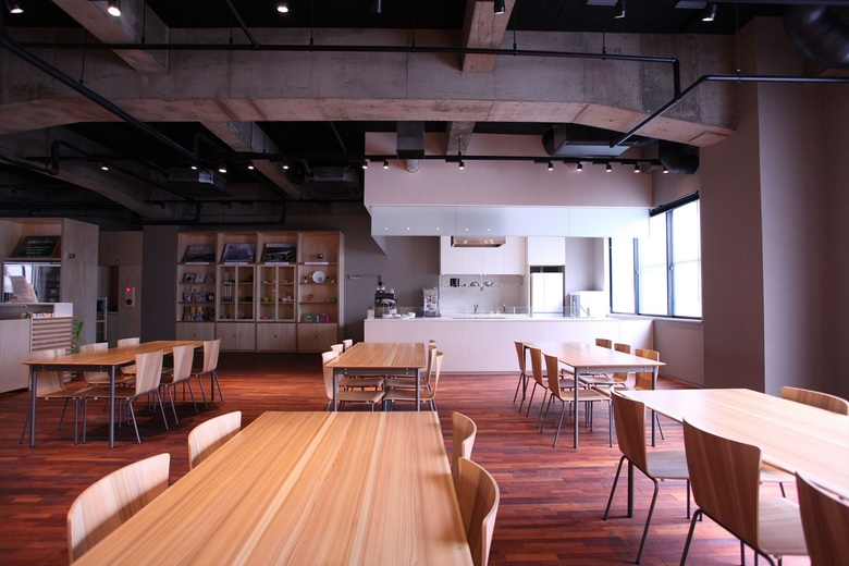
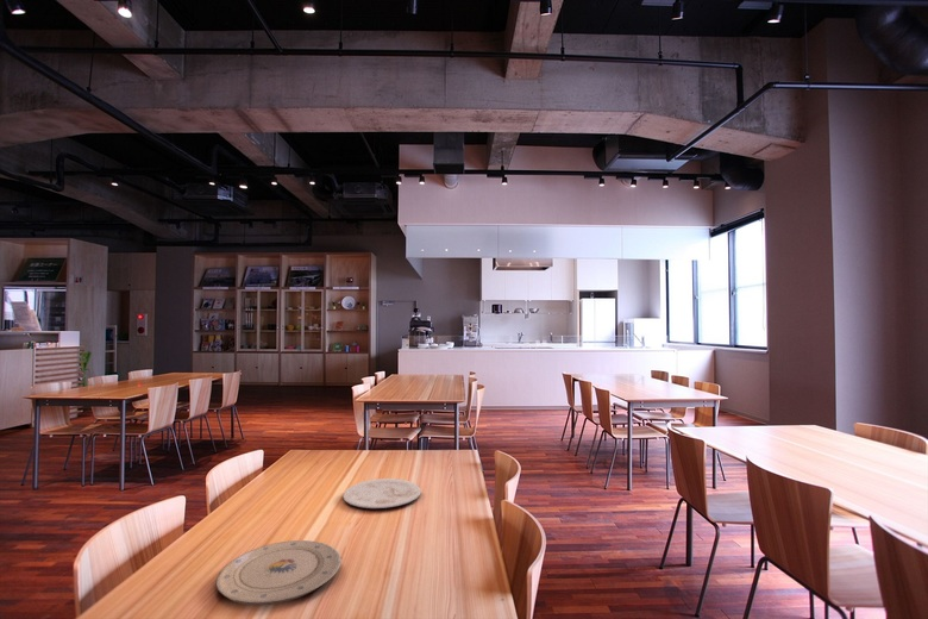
+ plate [215,539,343,607]
+ plate [341,477,422,509]
